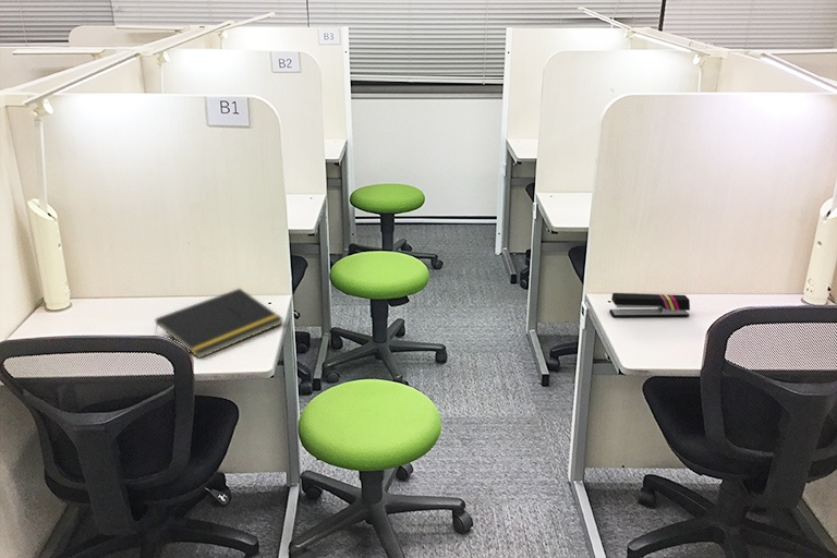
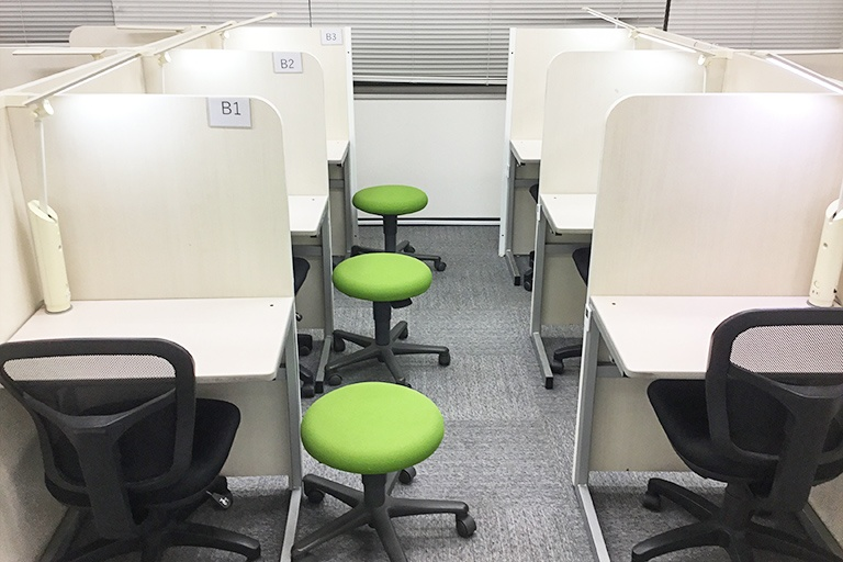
- notepad [155,288,284,360]
- stapler [608,292,691,318]
